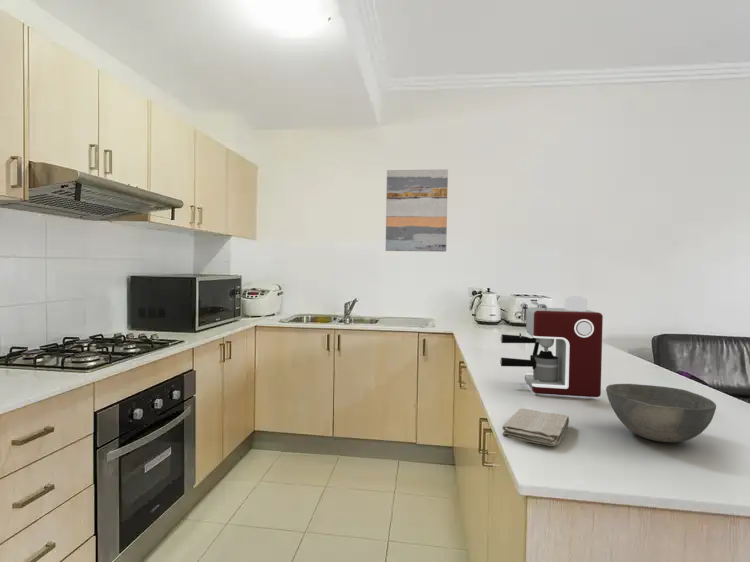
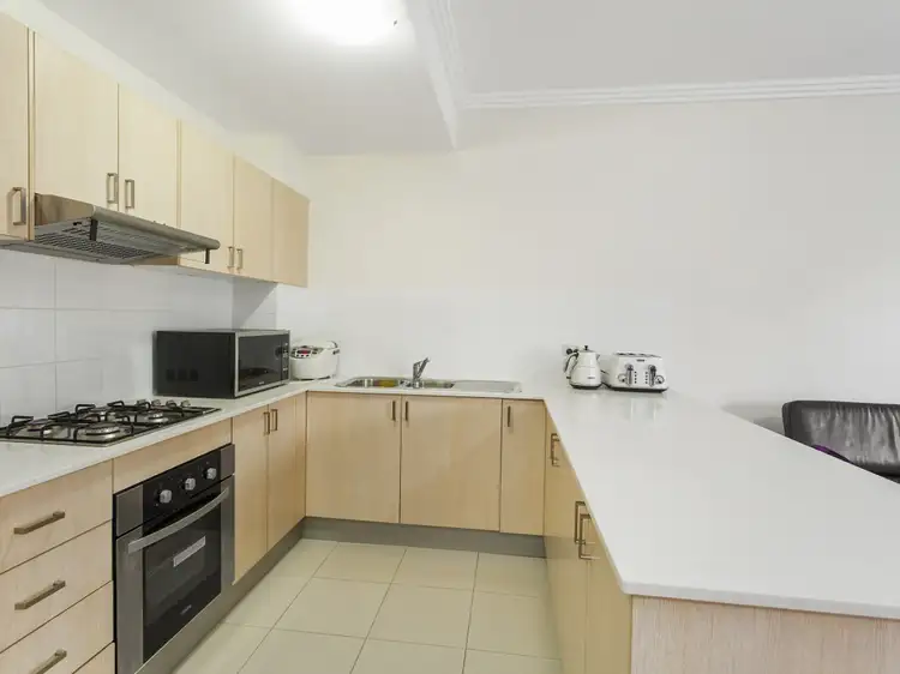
- coffee maker [499,295,604,398]
- wall art [385,169,449,253]
- bowl [605,383,717,443]
- washcloth [502,407,570,447]
